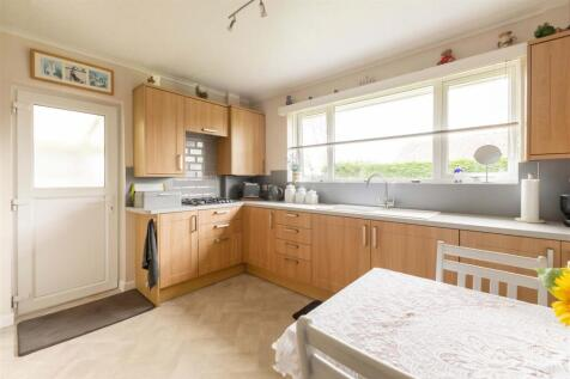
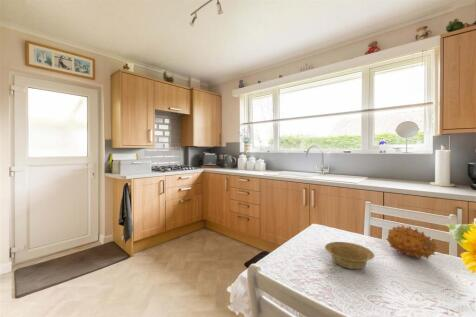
+ fruit [385,224,438,260]
+ bowl [324,241,375,270]
